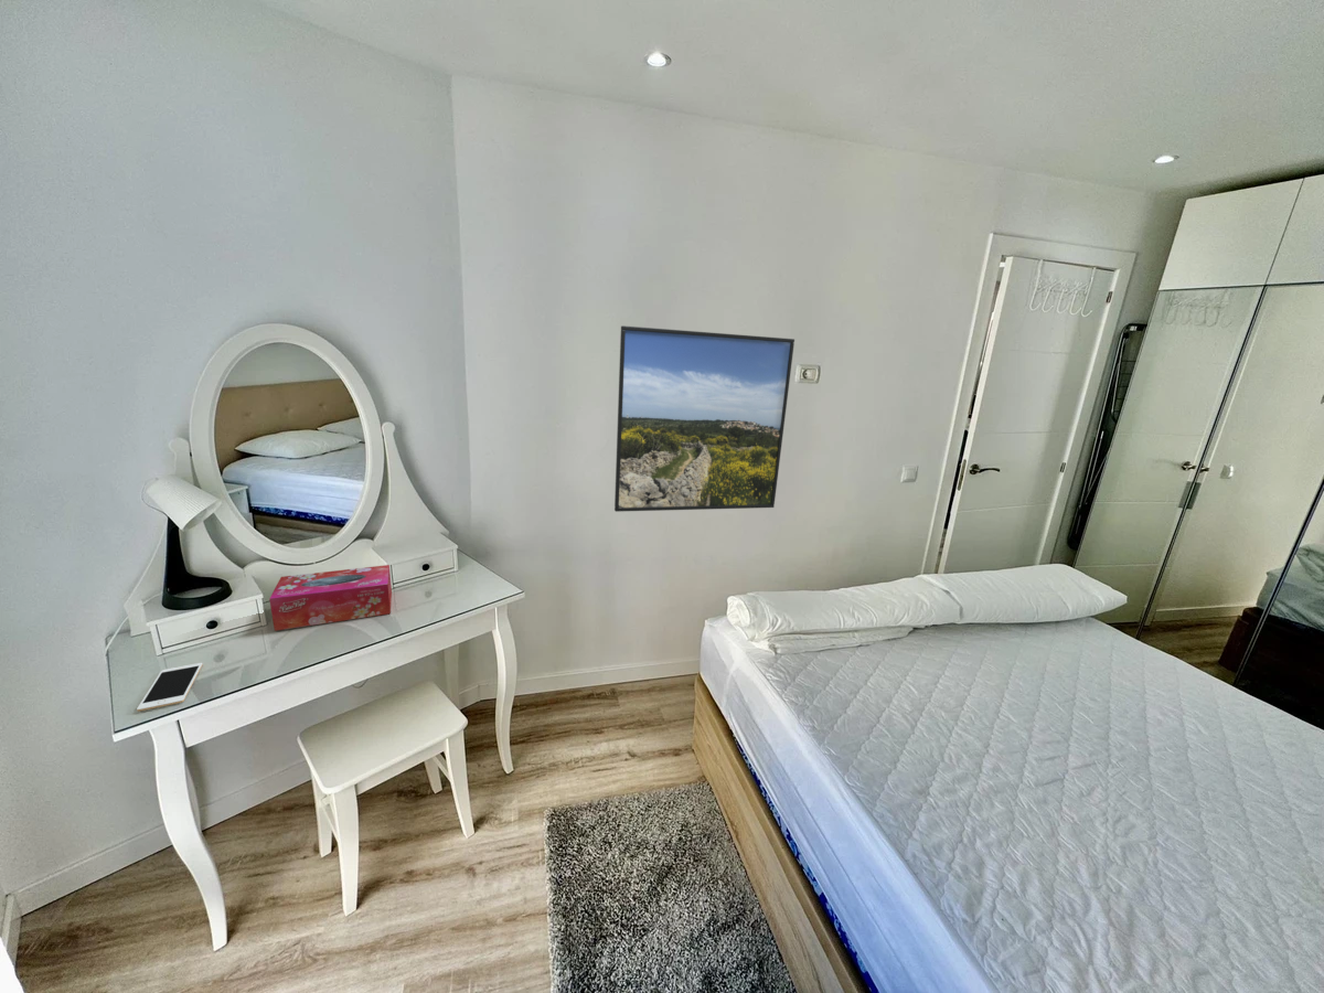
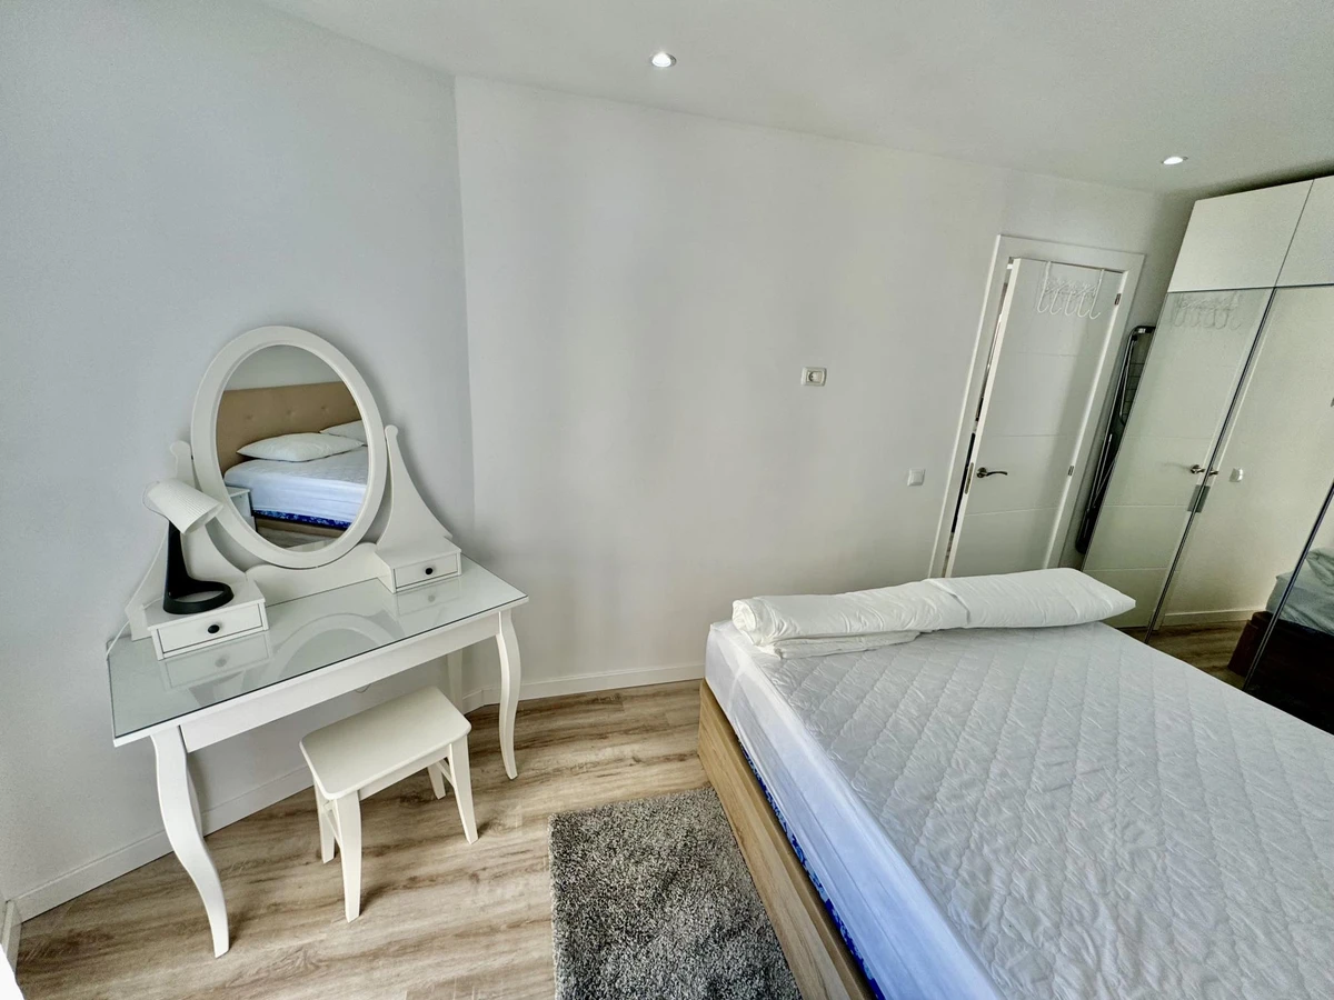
- tissue box [268,564,393,632]
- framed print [613,324,796,513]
- cell phone [136,662,204,713]
